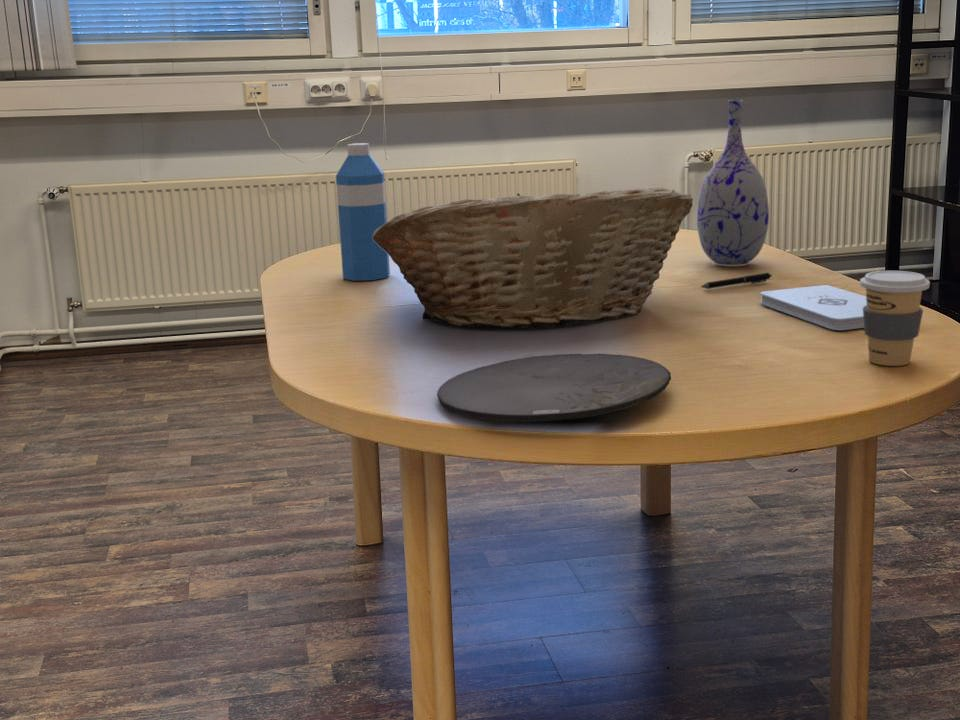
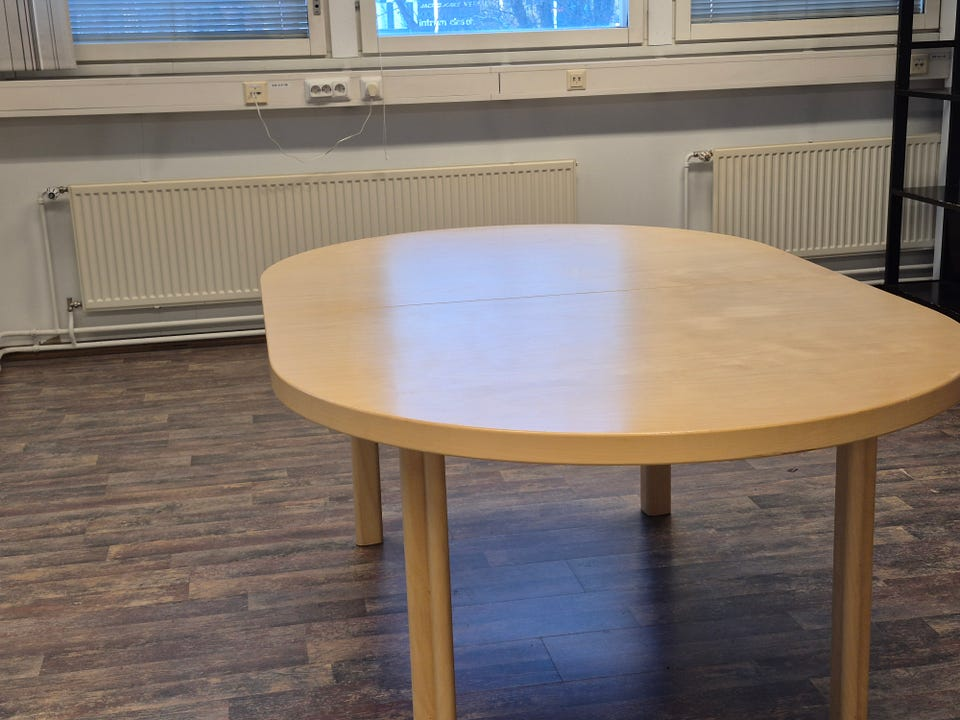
- coffee cup [859,270,931,367]
- vase [696,99,770,267]
- plate [436,353,672,423]
- notepad [759,284,867,331]
- pen [699,272,773,290]
- water bottle [335,142,391,282]
- fruit basket [373,186,694,330]
